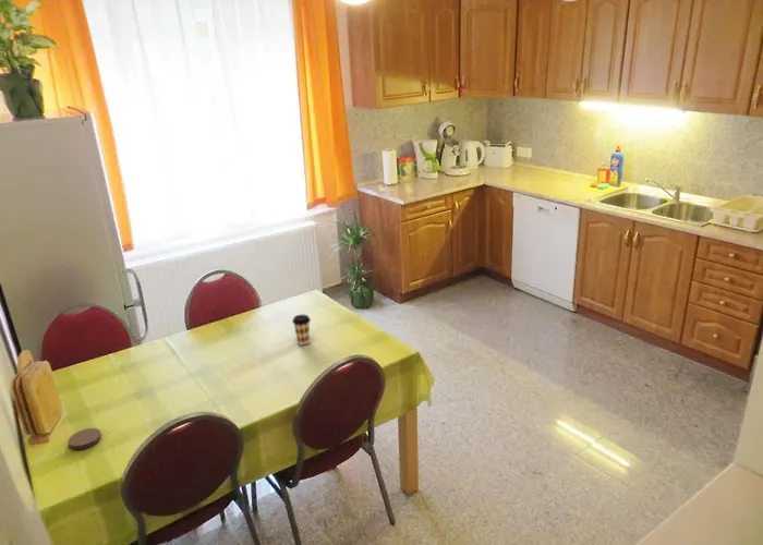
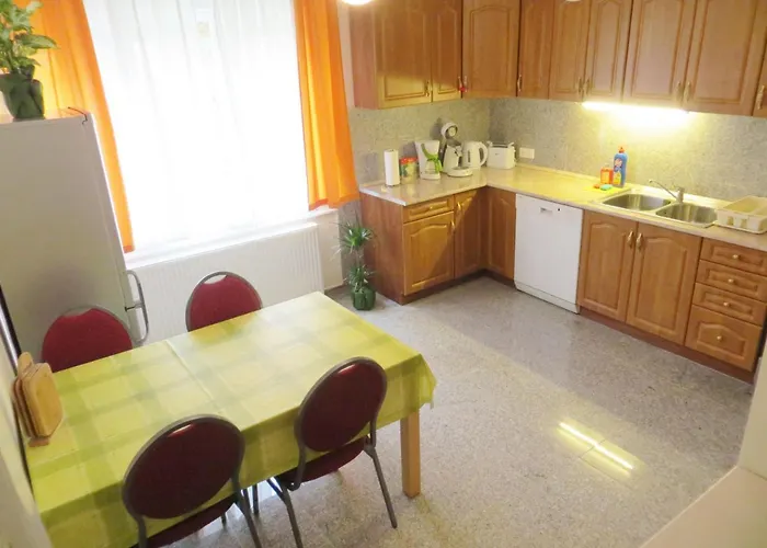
- coffee cup [291,314,312,347]
- coaster [68,427,102,450]
